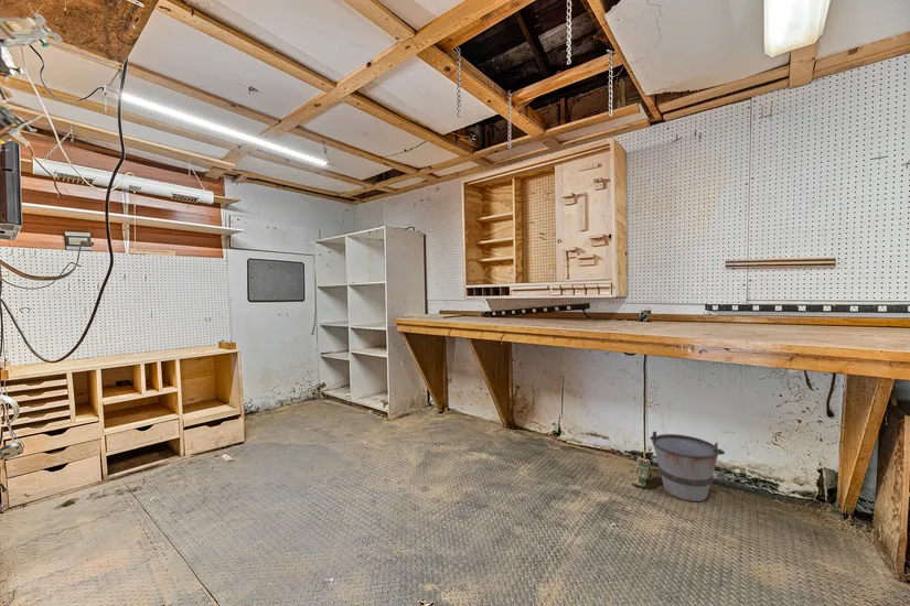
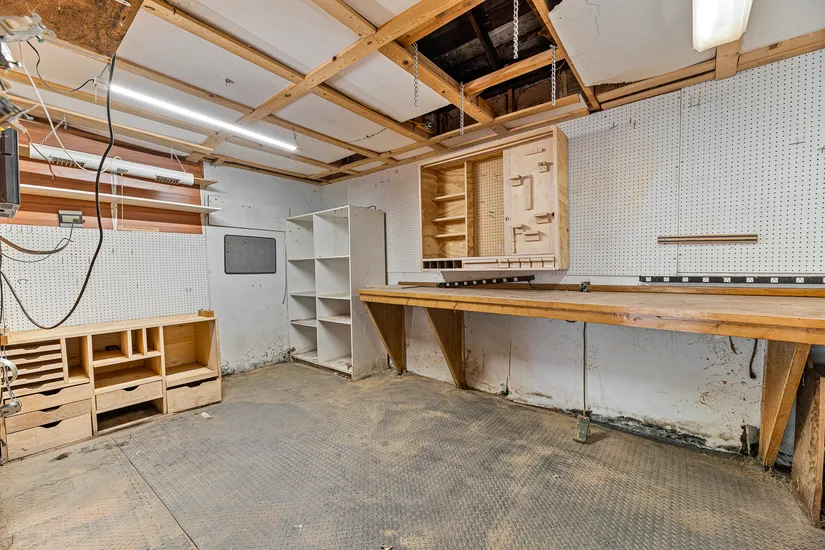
- bucket [649,430,726,502]
